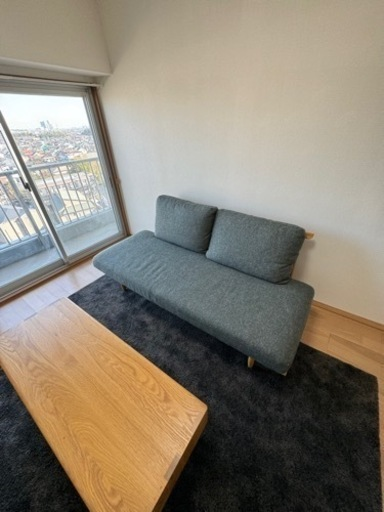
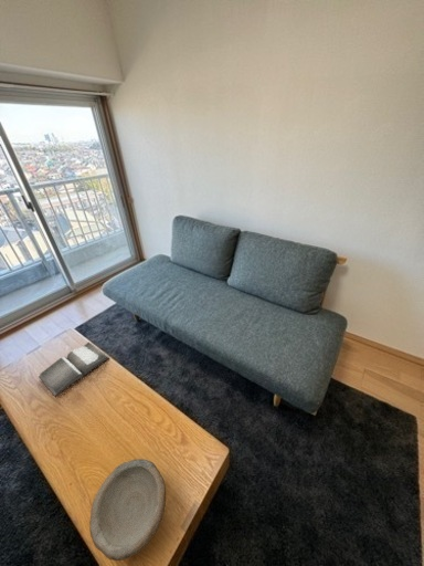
+ hardback book [38,342,110,398]
+ bowl [88,458,167,562]
